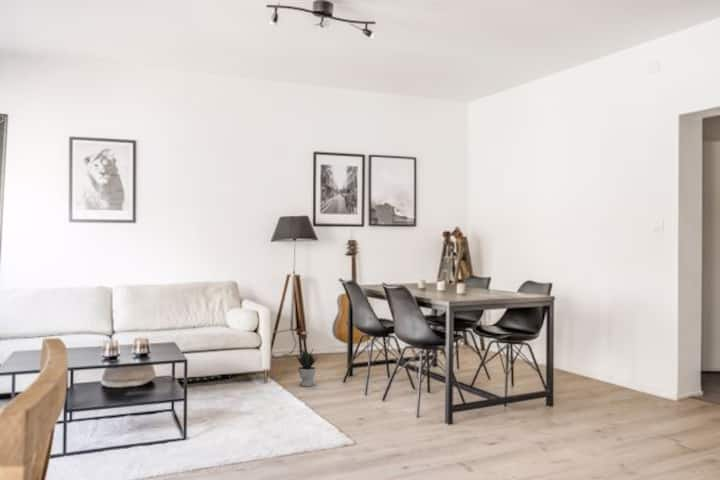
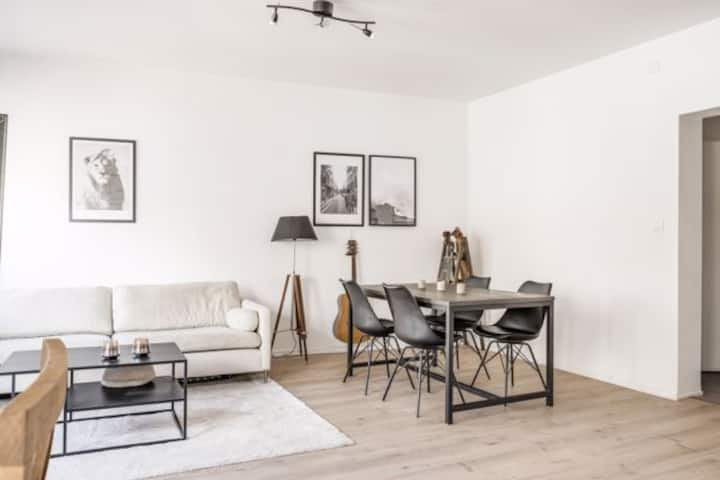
- potted plant [294,347,321,387]
